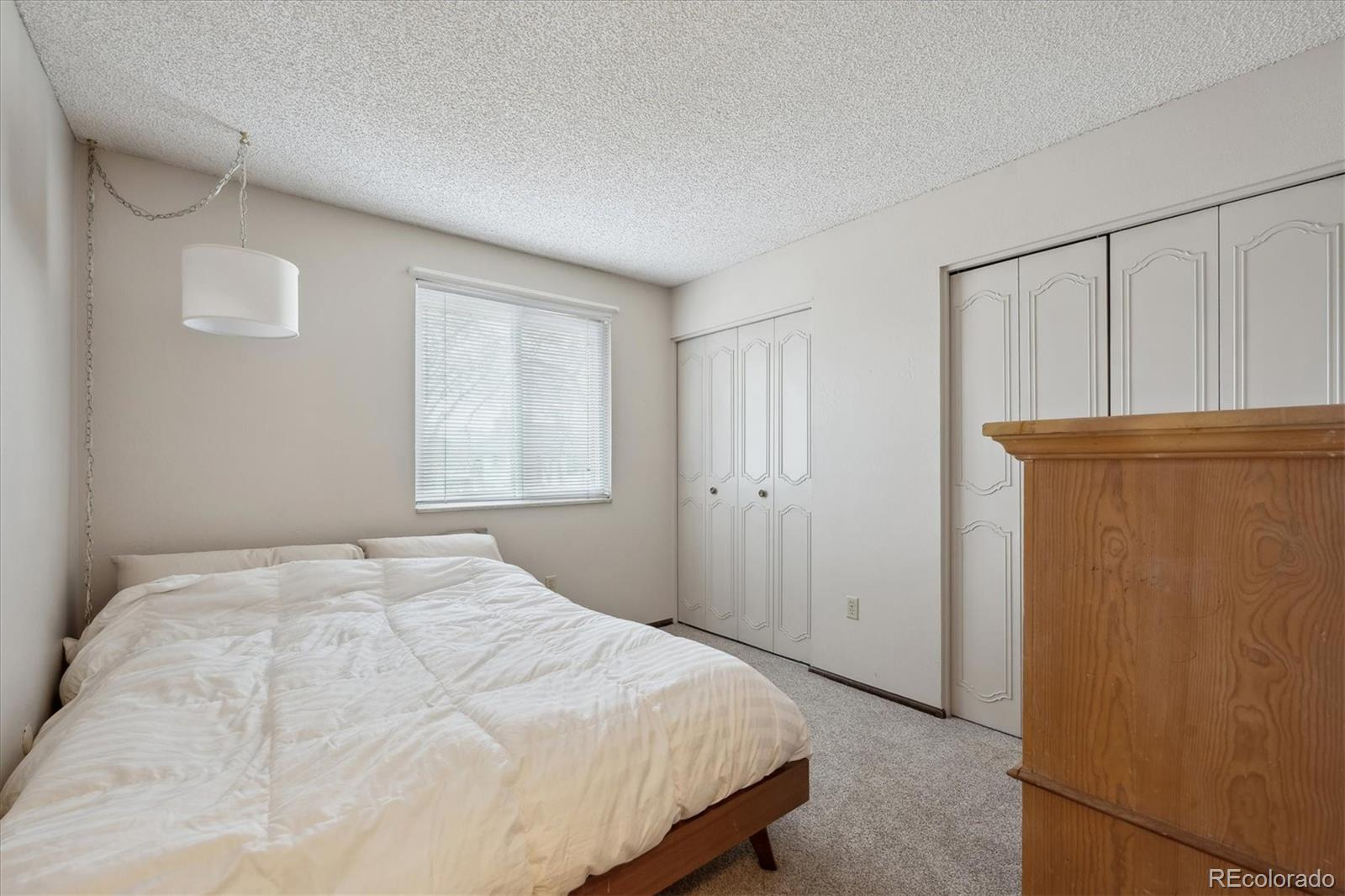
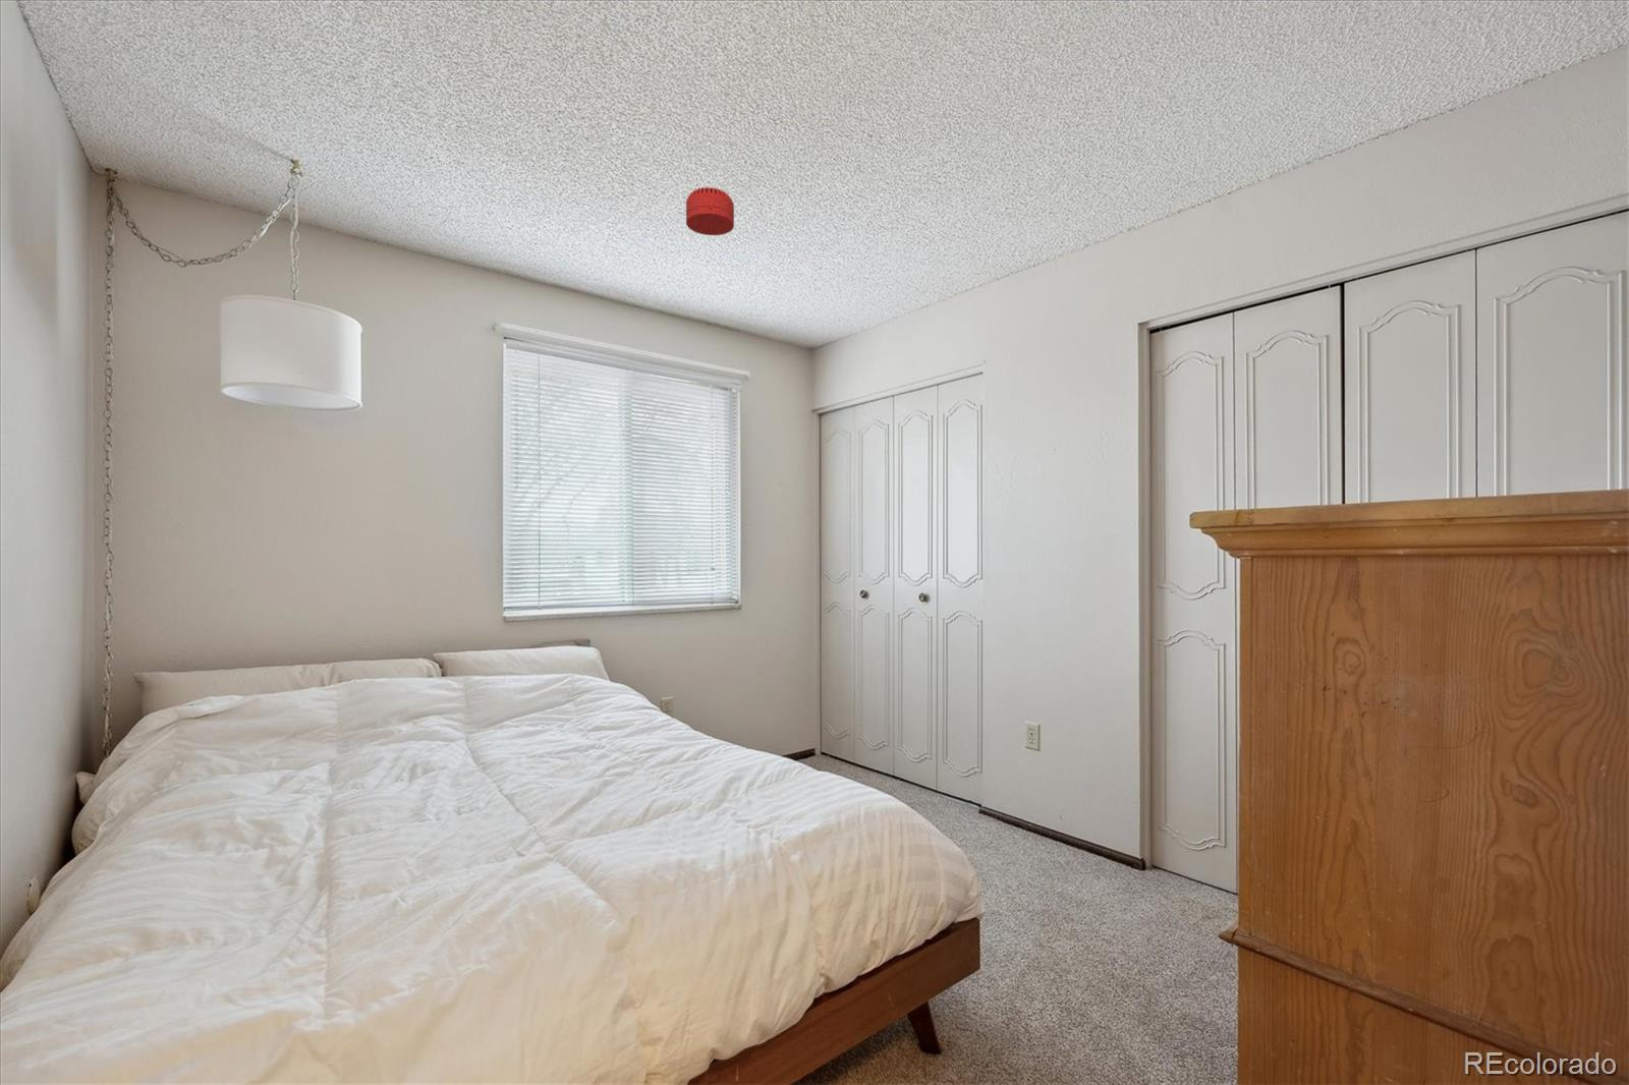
+ smoke detector [686,186,735,236]
